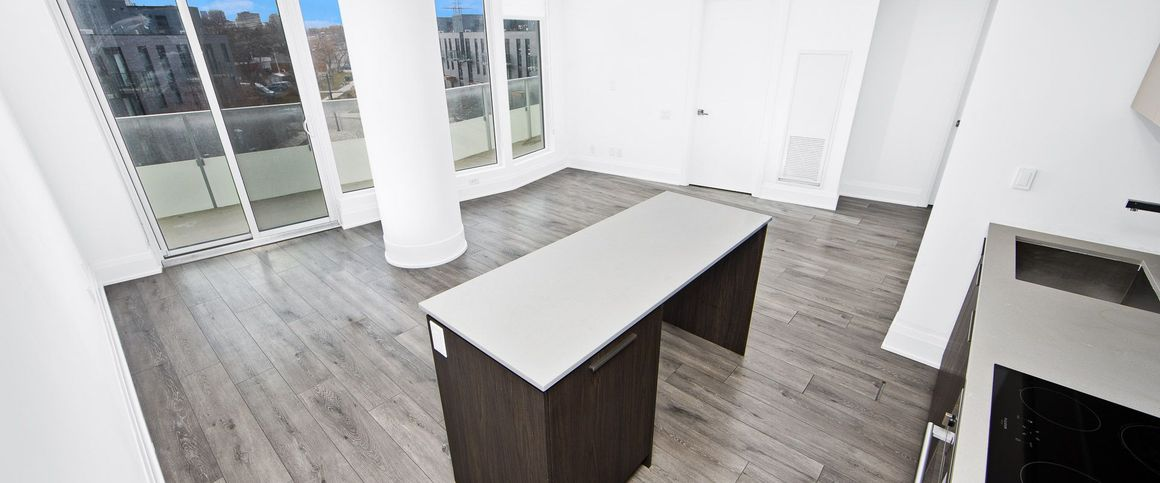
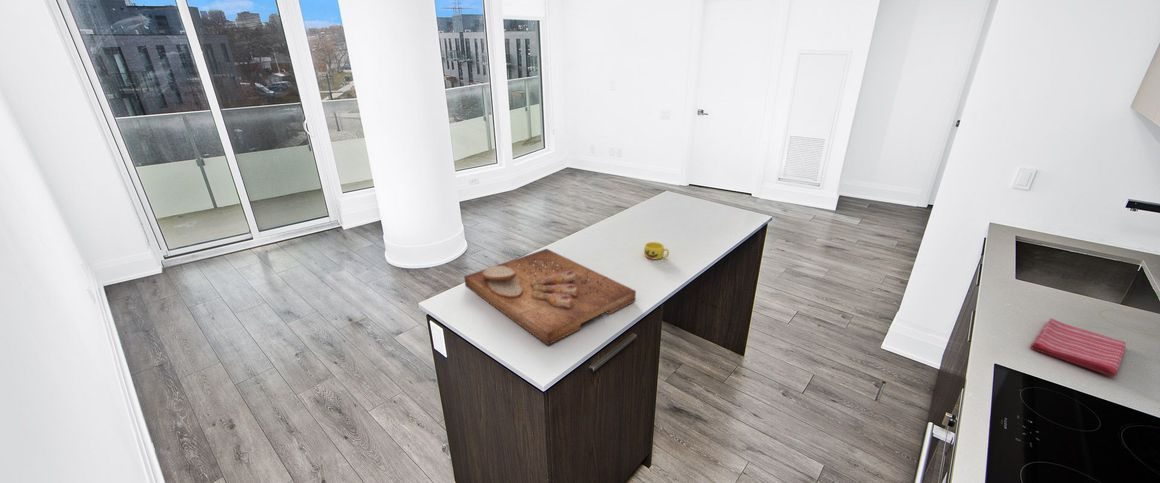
+ dish towel [1030,317,1127,377]
+ cup [643,241,670,260]
+ cutting board [463,248,637,346]
